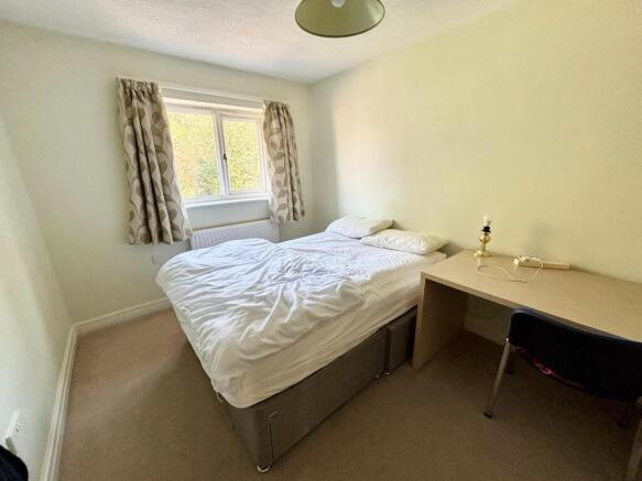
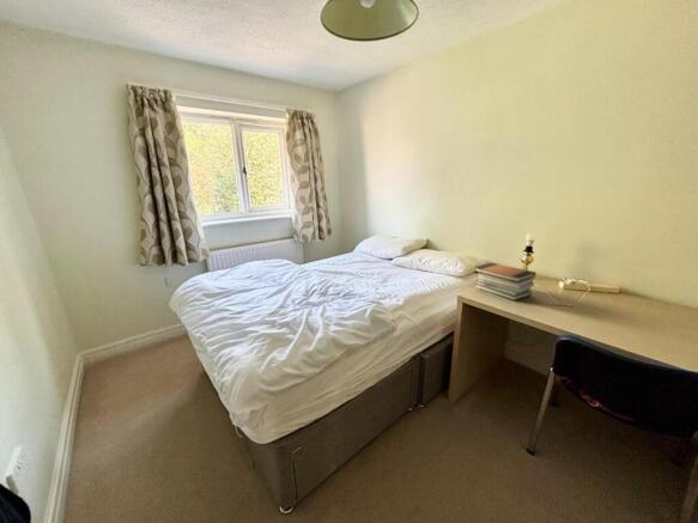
+ book stack [473,262,538,302]
